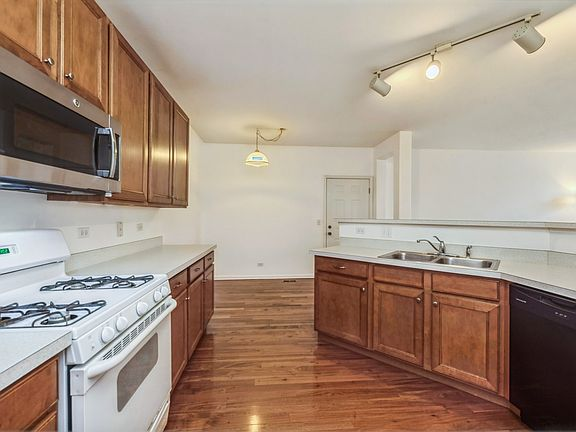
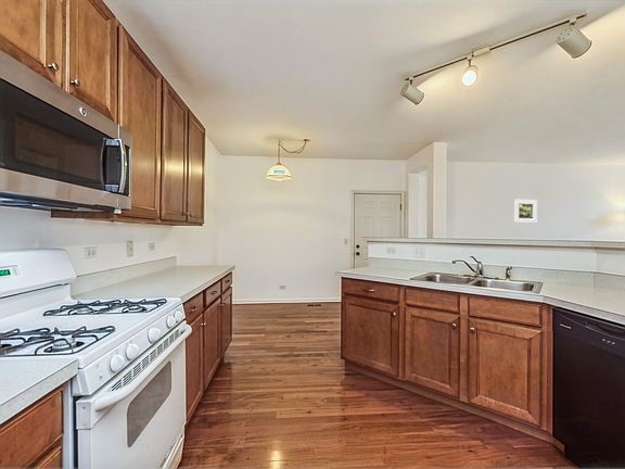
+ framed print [513,199,538,224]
